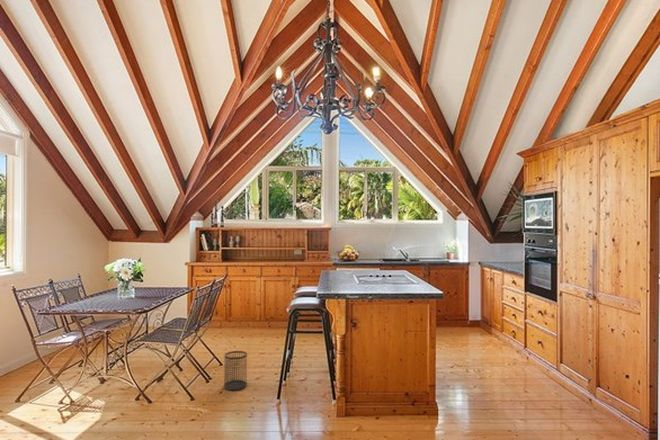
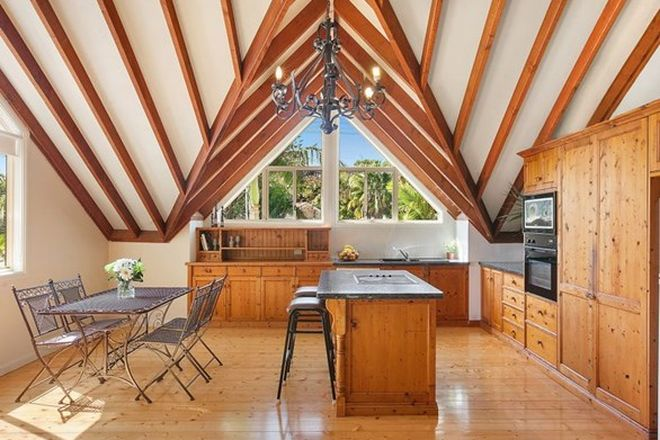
- wastebasket [223,350,248,391]
